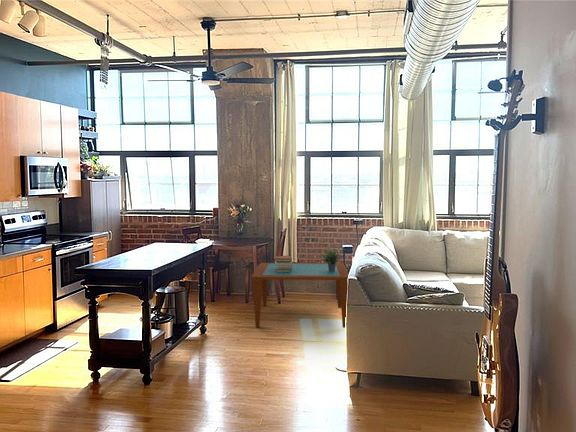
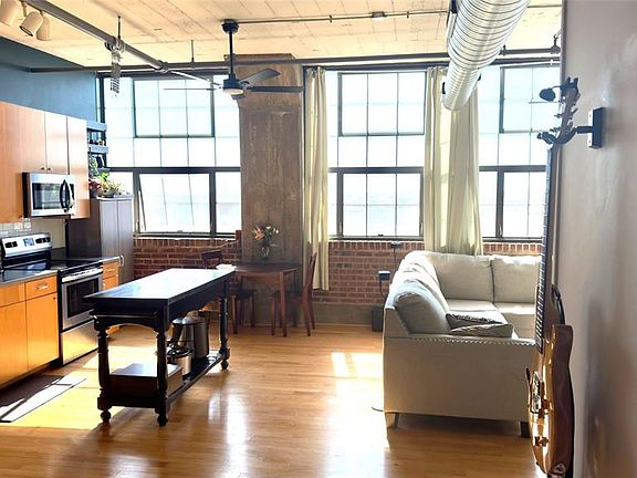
- coffee table [251,262,349,329]
- potted plant [315,242,349,271]
- book stack [274,255,294,272]
